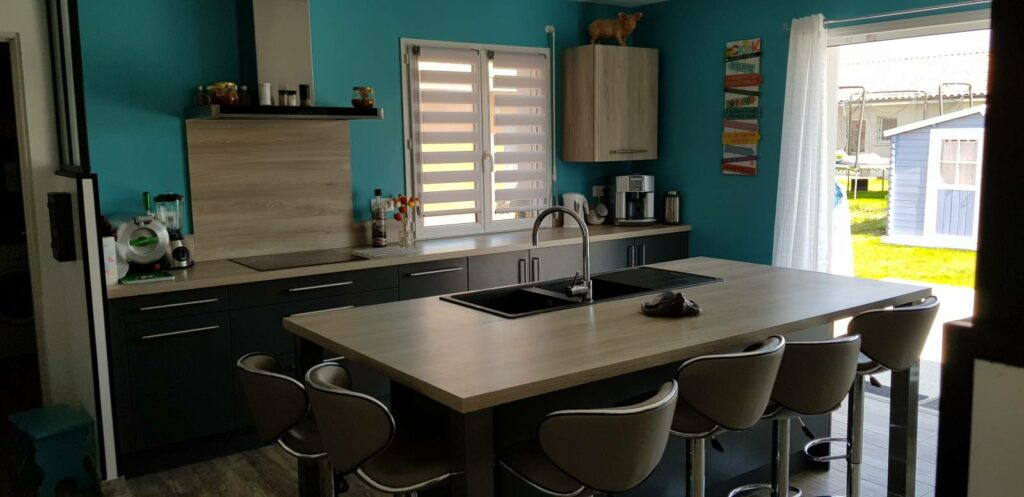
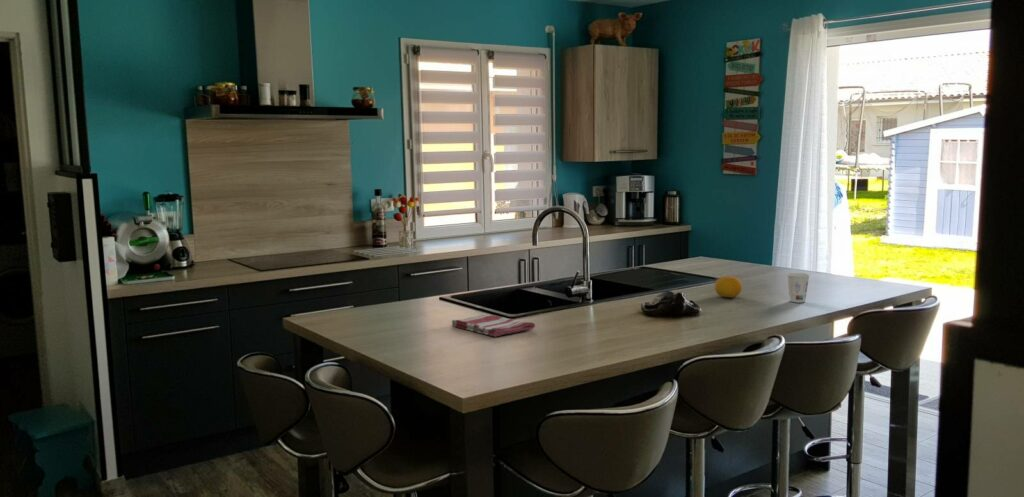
+ cup [786,272,811,303]
+ fruit [714,275,743,299]
+ dish towel [451,314,536,338]
